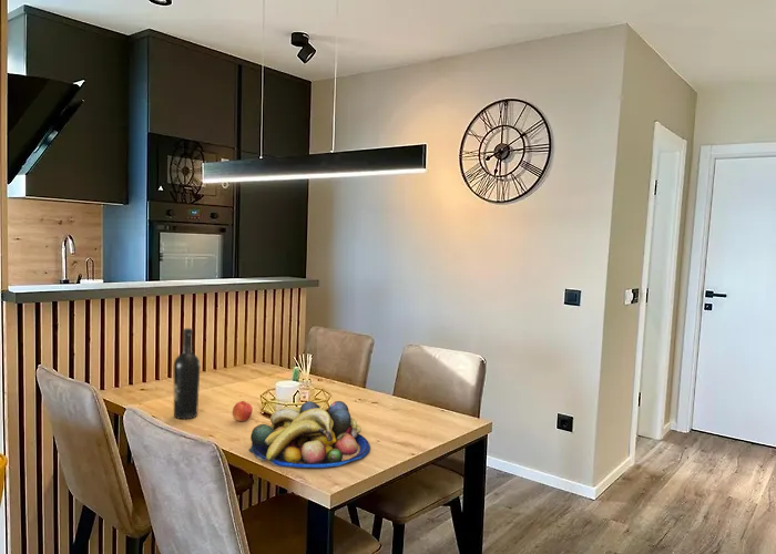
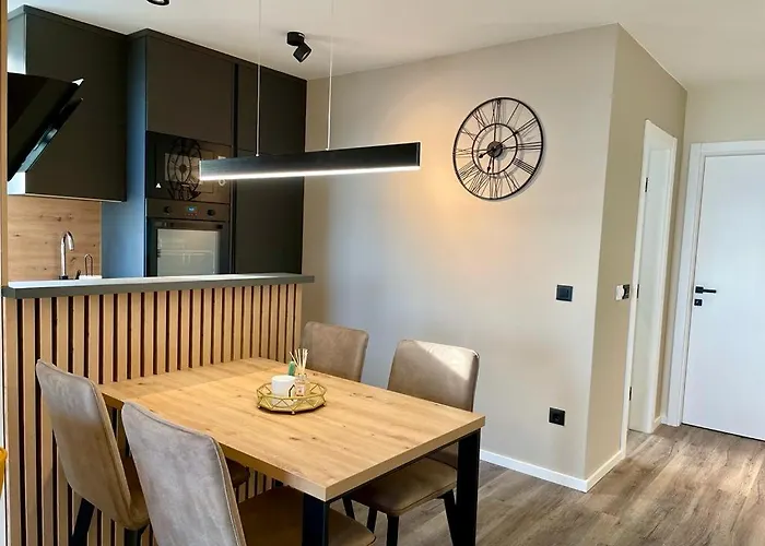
- fruit bowl [247,400,371,469]
- apple [232,400,254,422]
- wine bottle [173,327,201,420]
